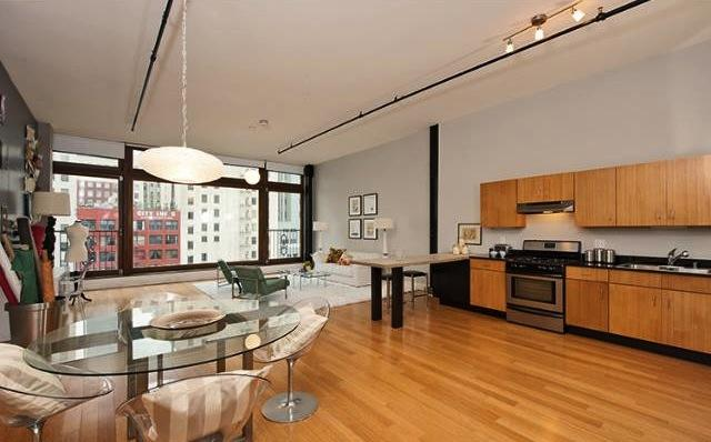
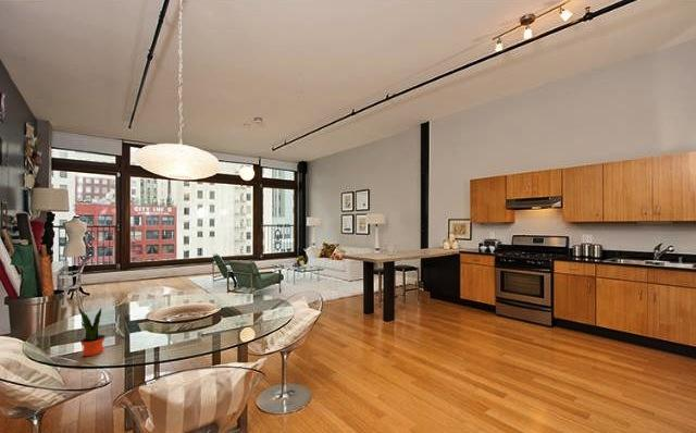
+ potted plant [77,306,107,357]
